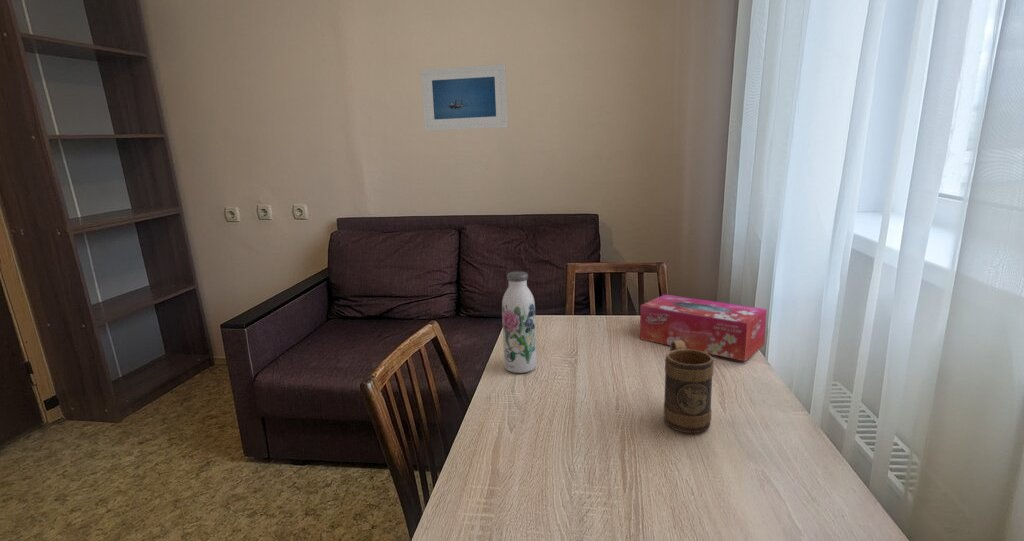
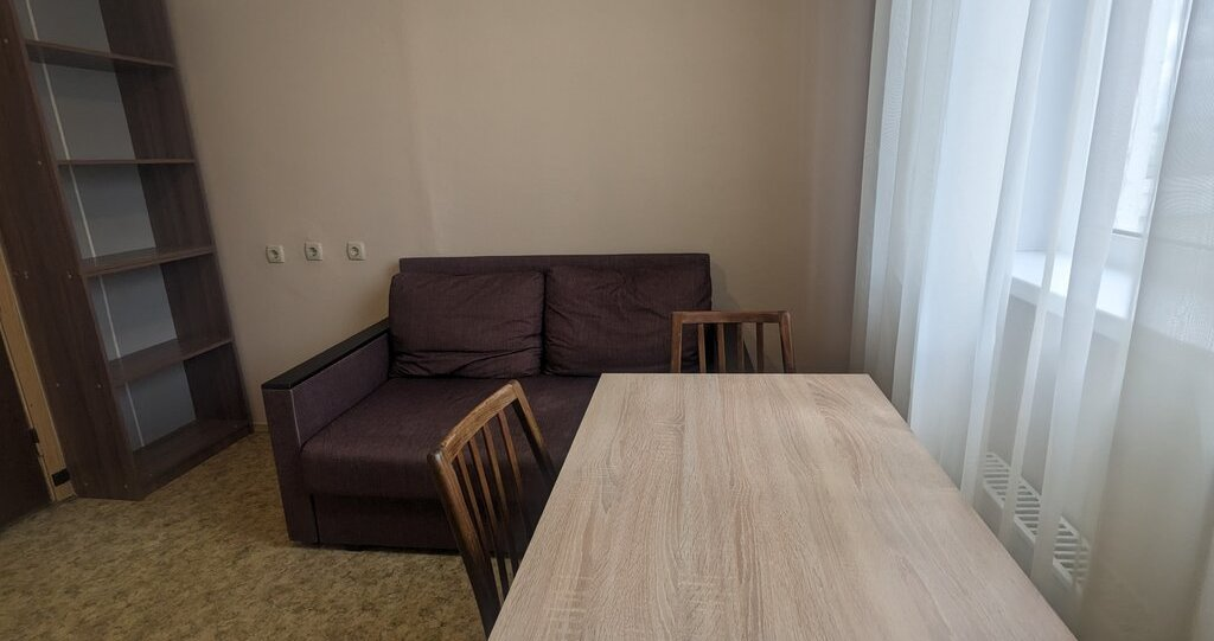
- water bottle [501,271,537,374]
- tissue box [639,294,768,362]
- mug [663,340,714,434]
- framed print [420,63,509,132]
